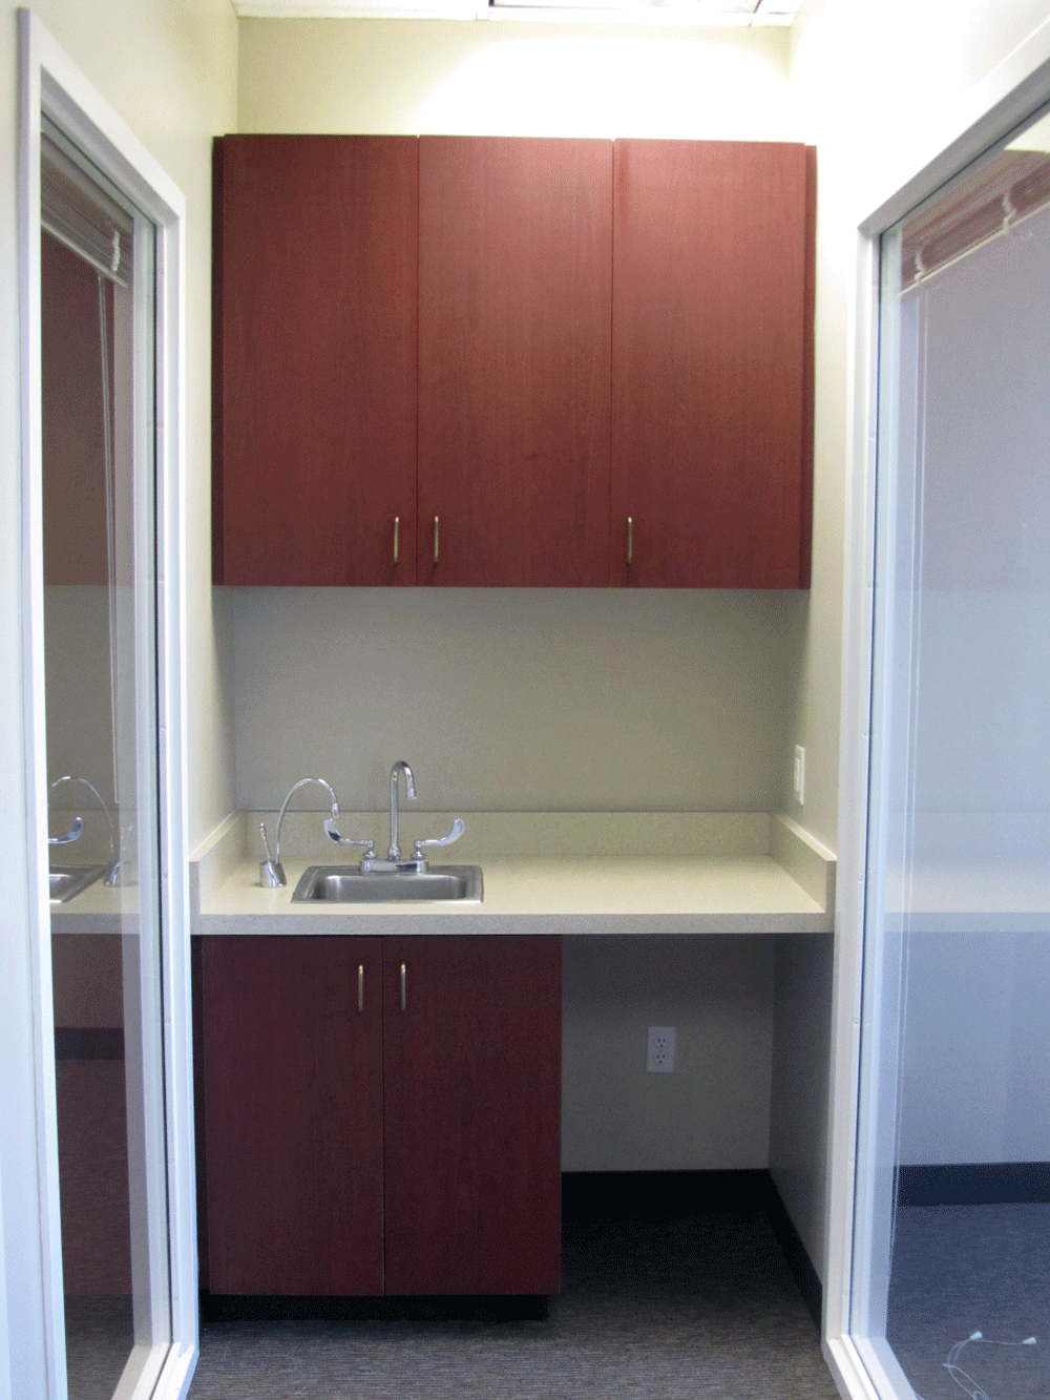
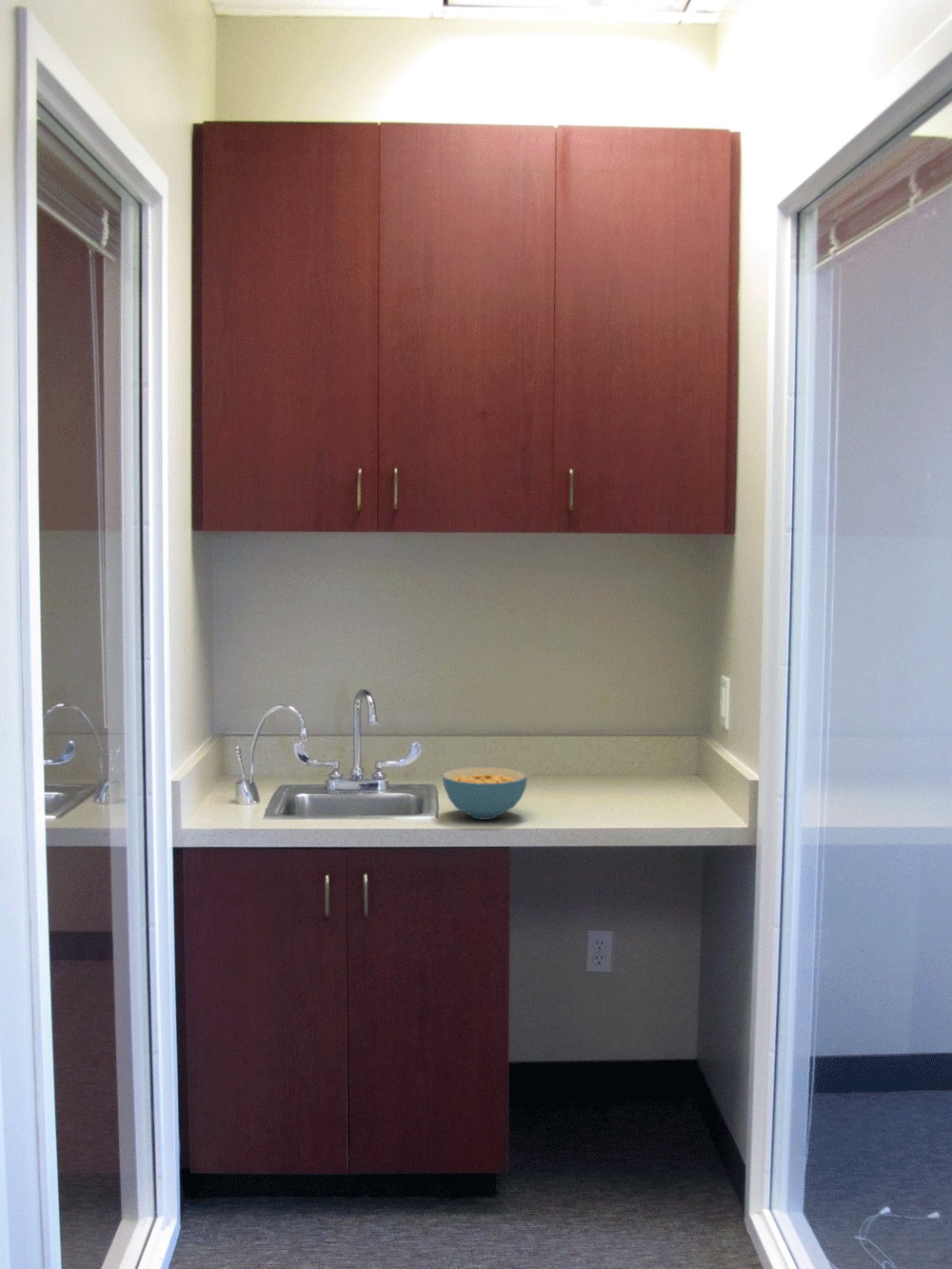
+ cereal bowl [442,766,528,821]
